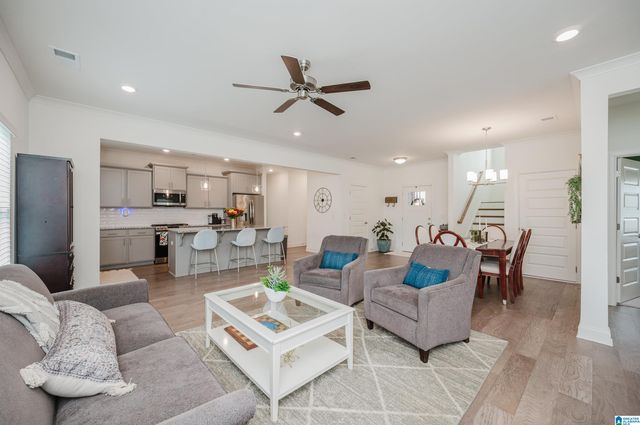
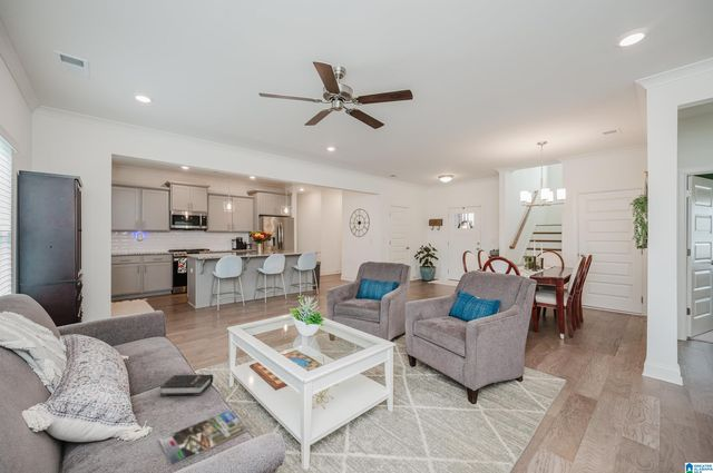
+ hardback book [159,374,214,397]
+ magazine [158,410,248,467]
